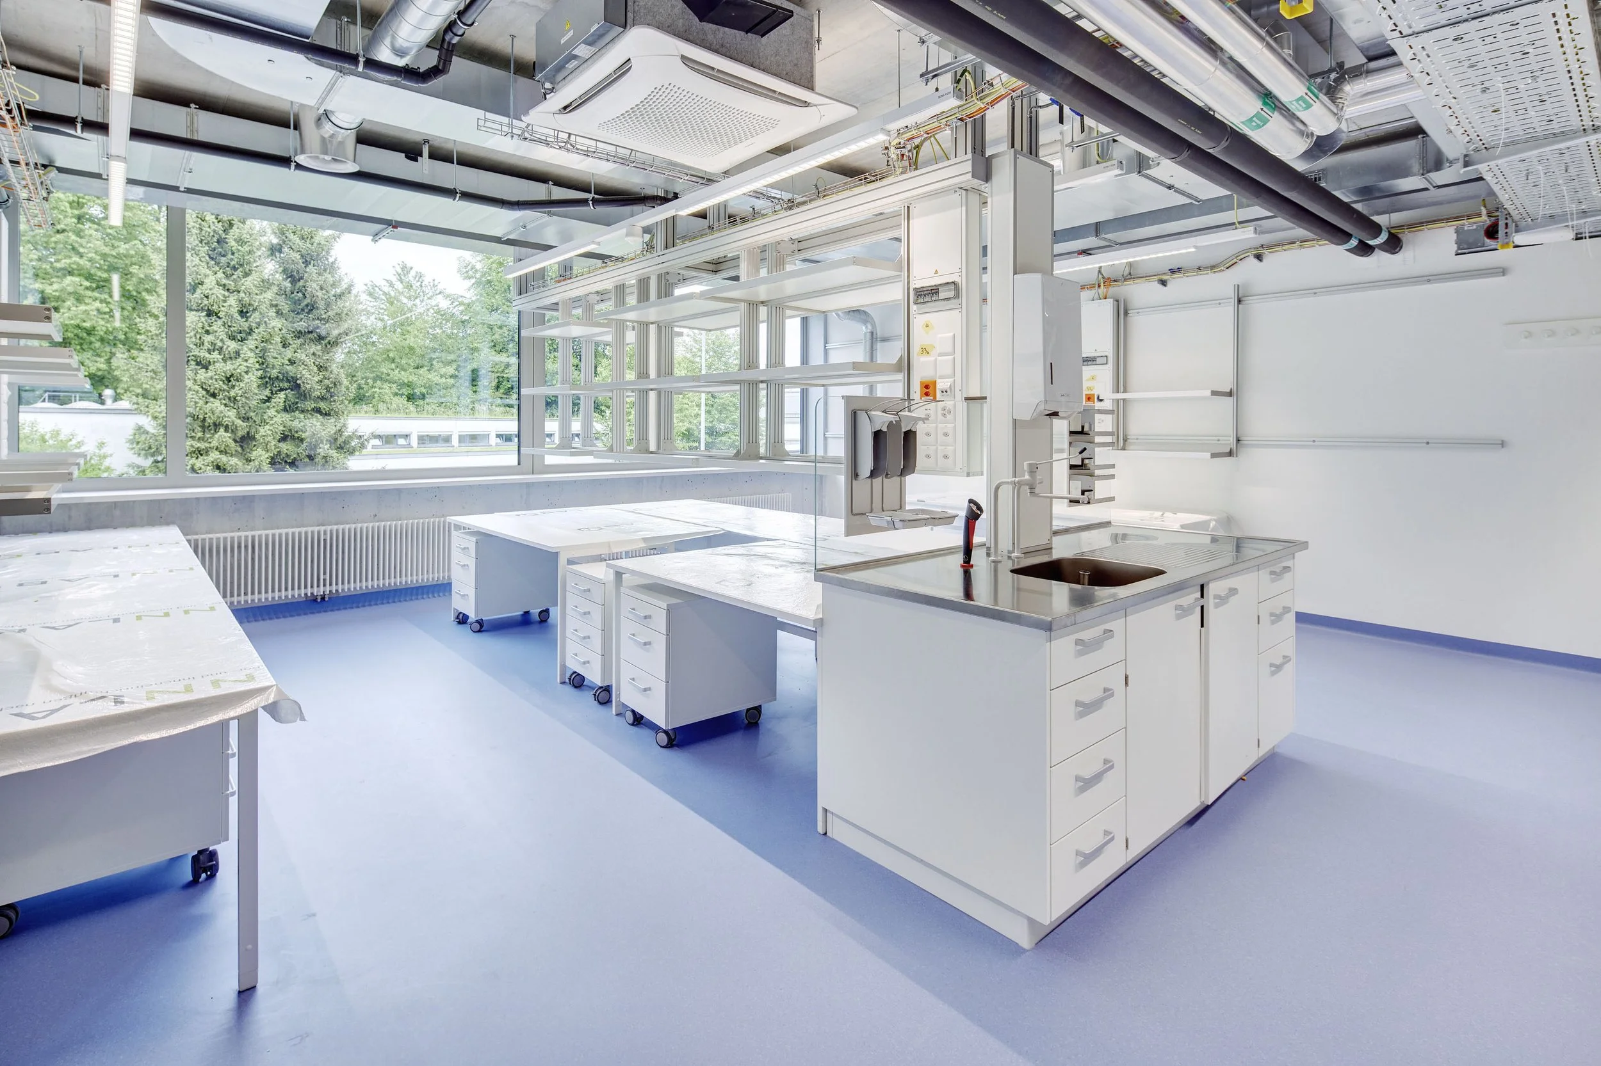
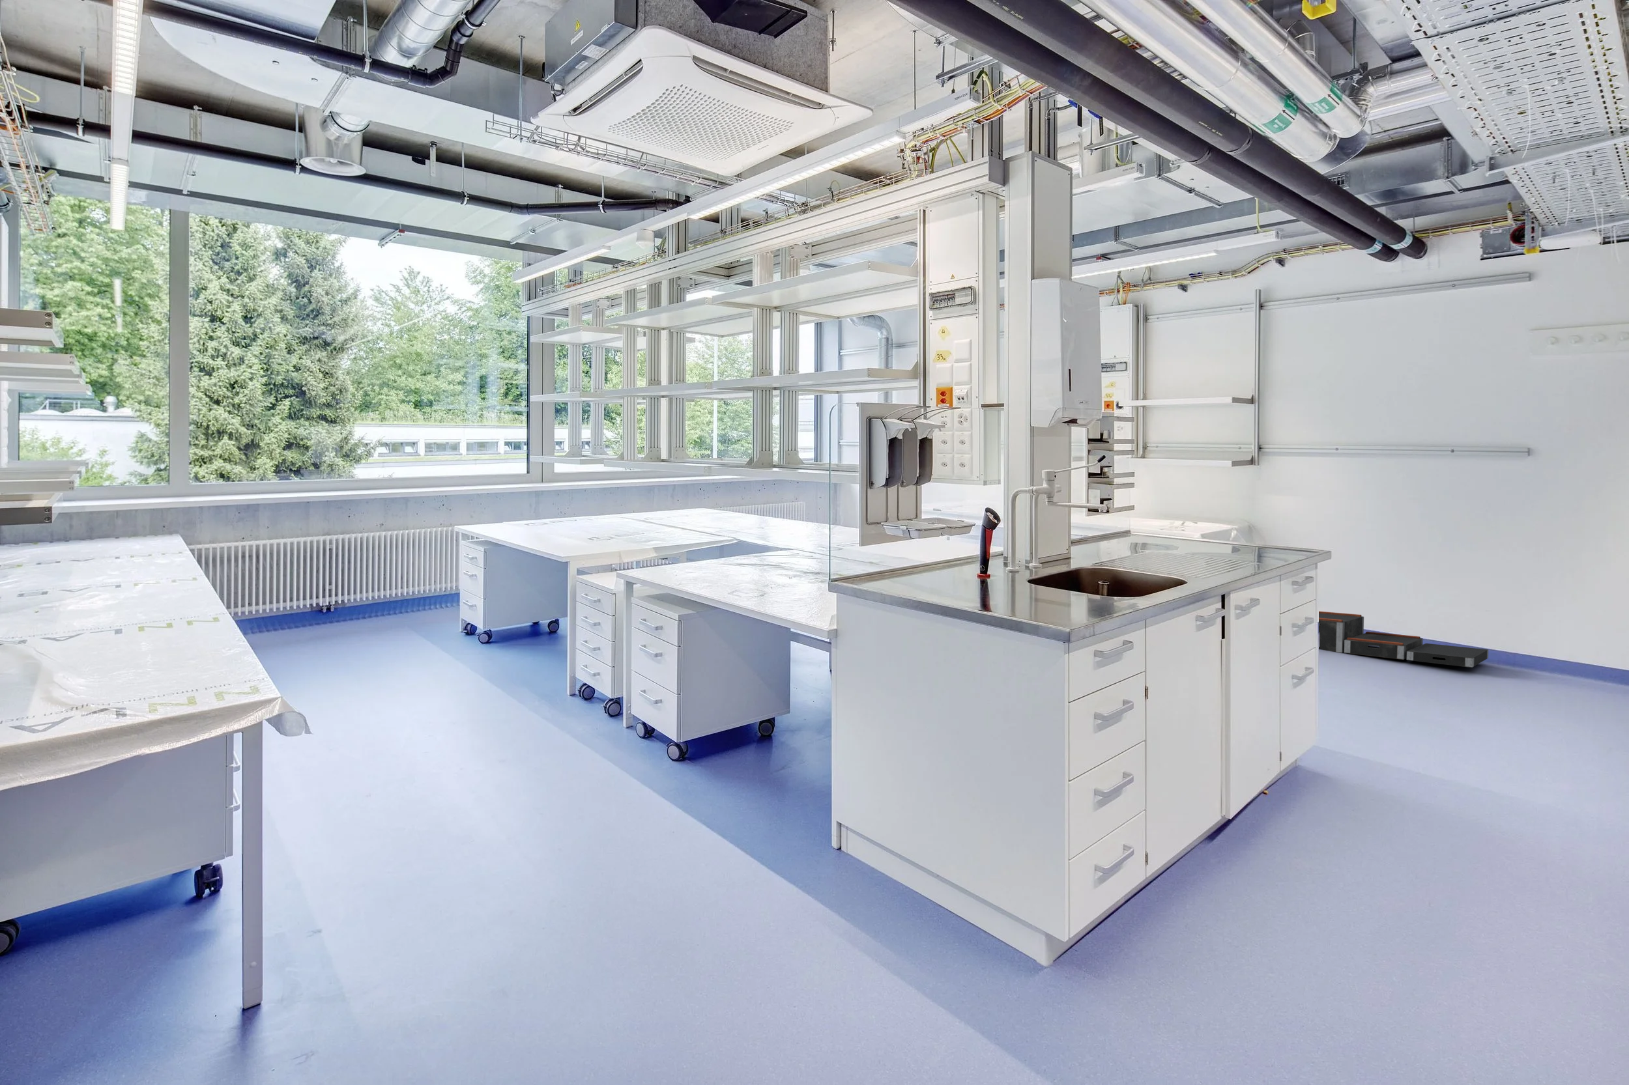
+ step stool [1318,610,1489,668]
